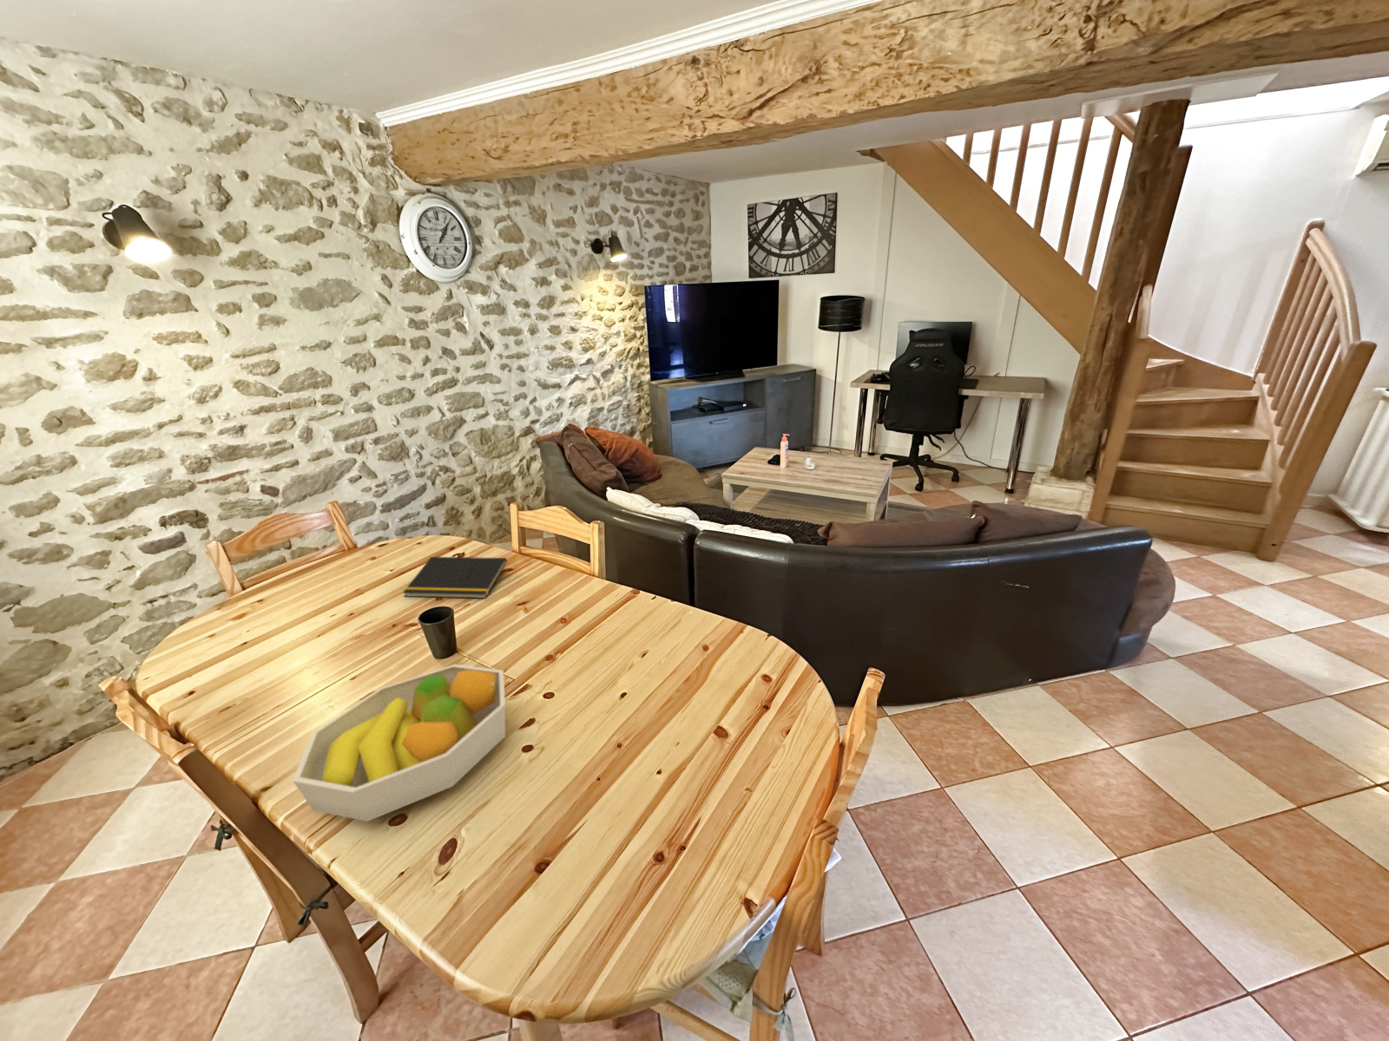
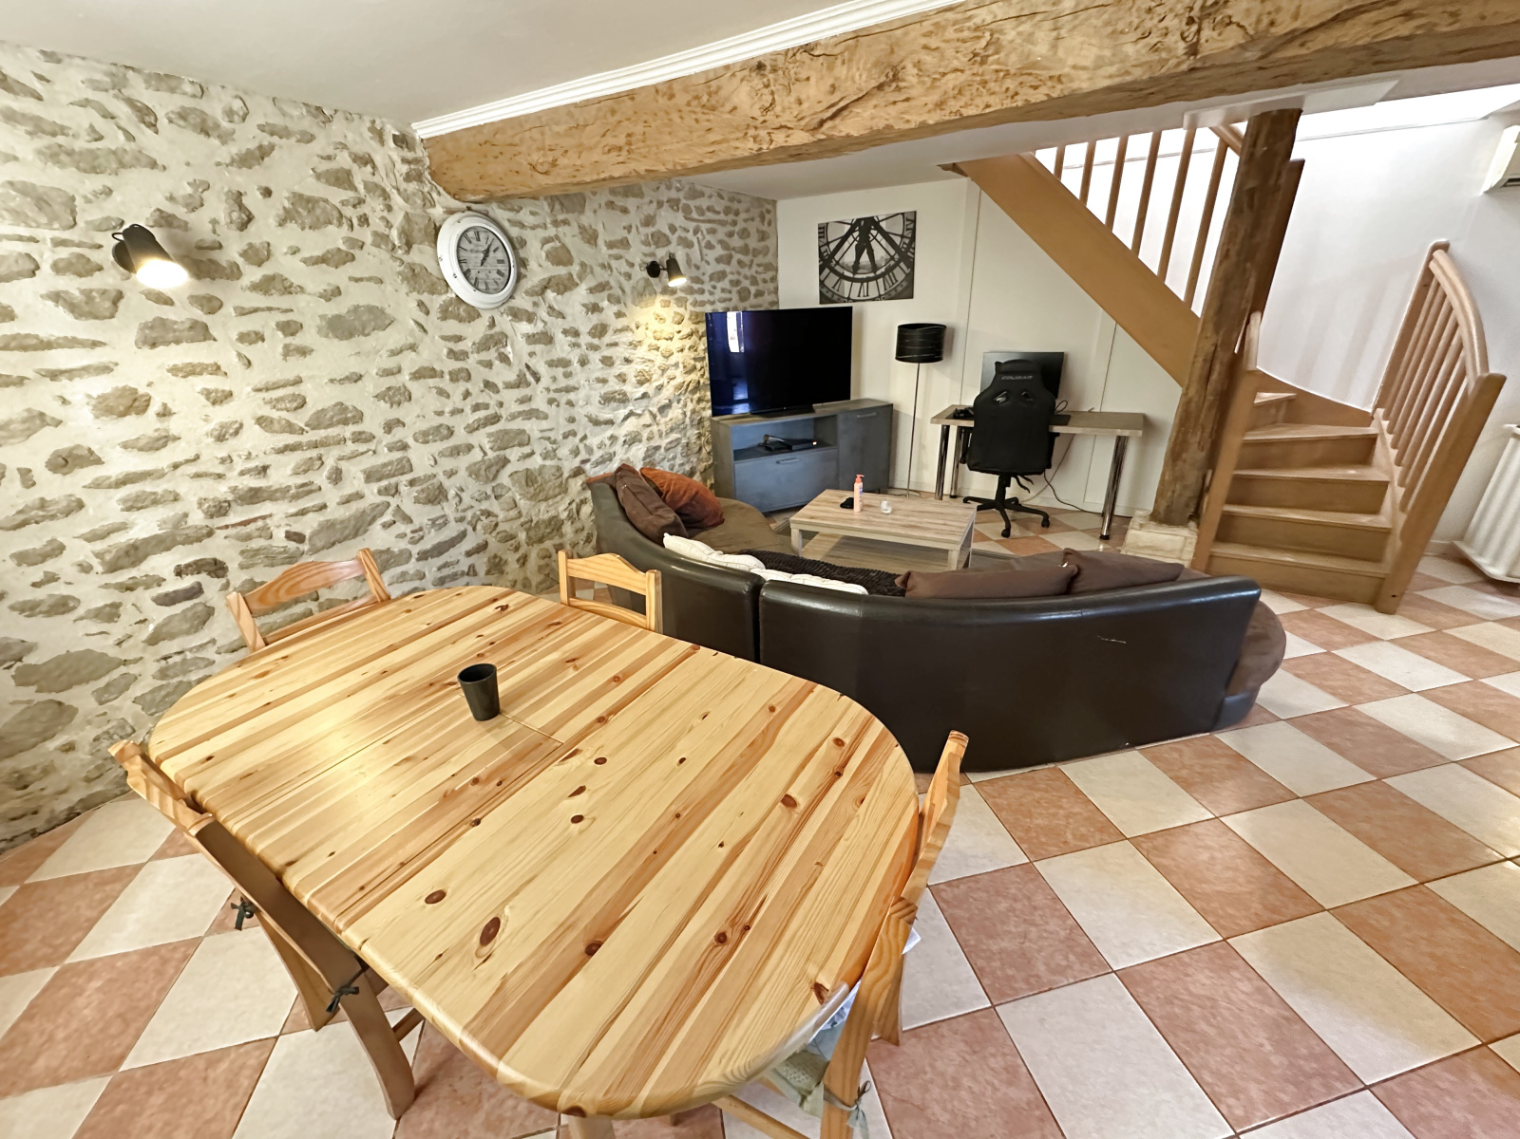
- notepad [402,557,507,599]
- fruit bowl [292,664,506,822]
